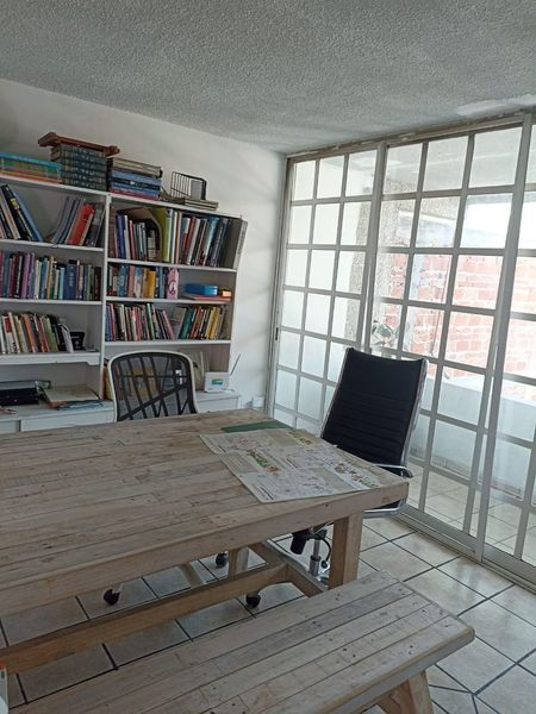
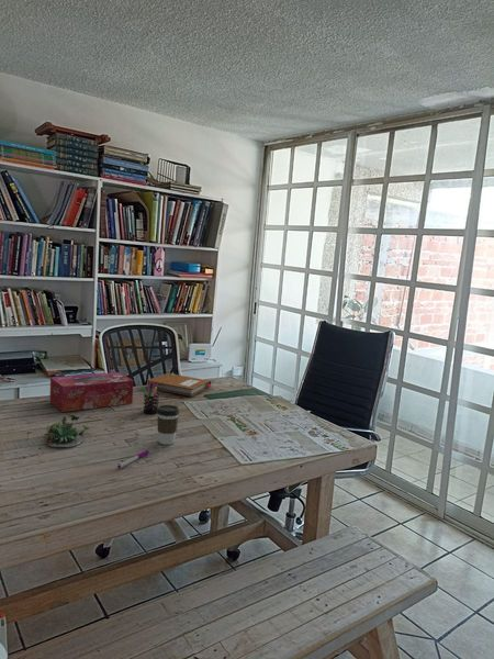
+ succulent plant [26,414,90,448]
+ coffee cup [157,404,180,446]
+ pen [116,449,149,470]
+ notebook [146,372,212,398]
+ tissue box [48,371,134,413]
+ pen holder [141,379,160,415]
